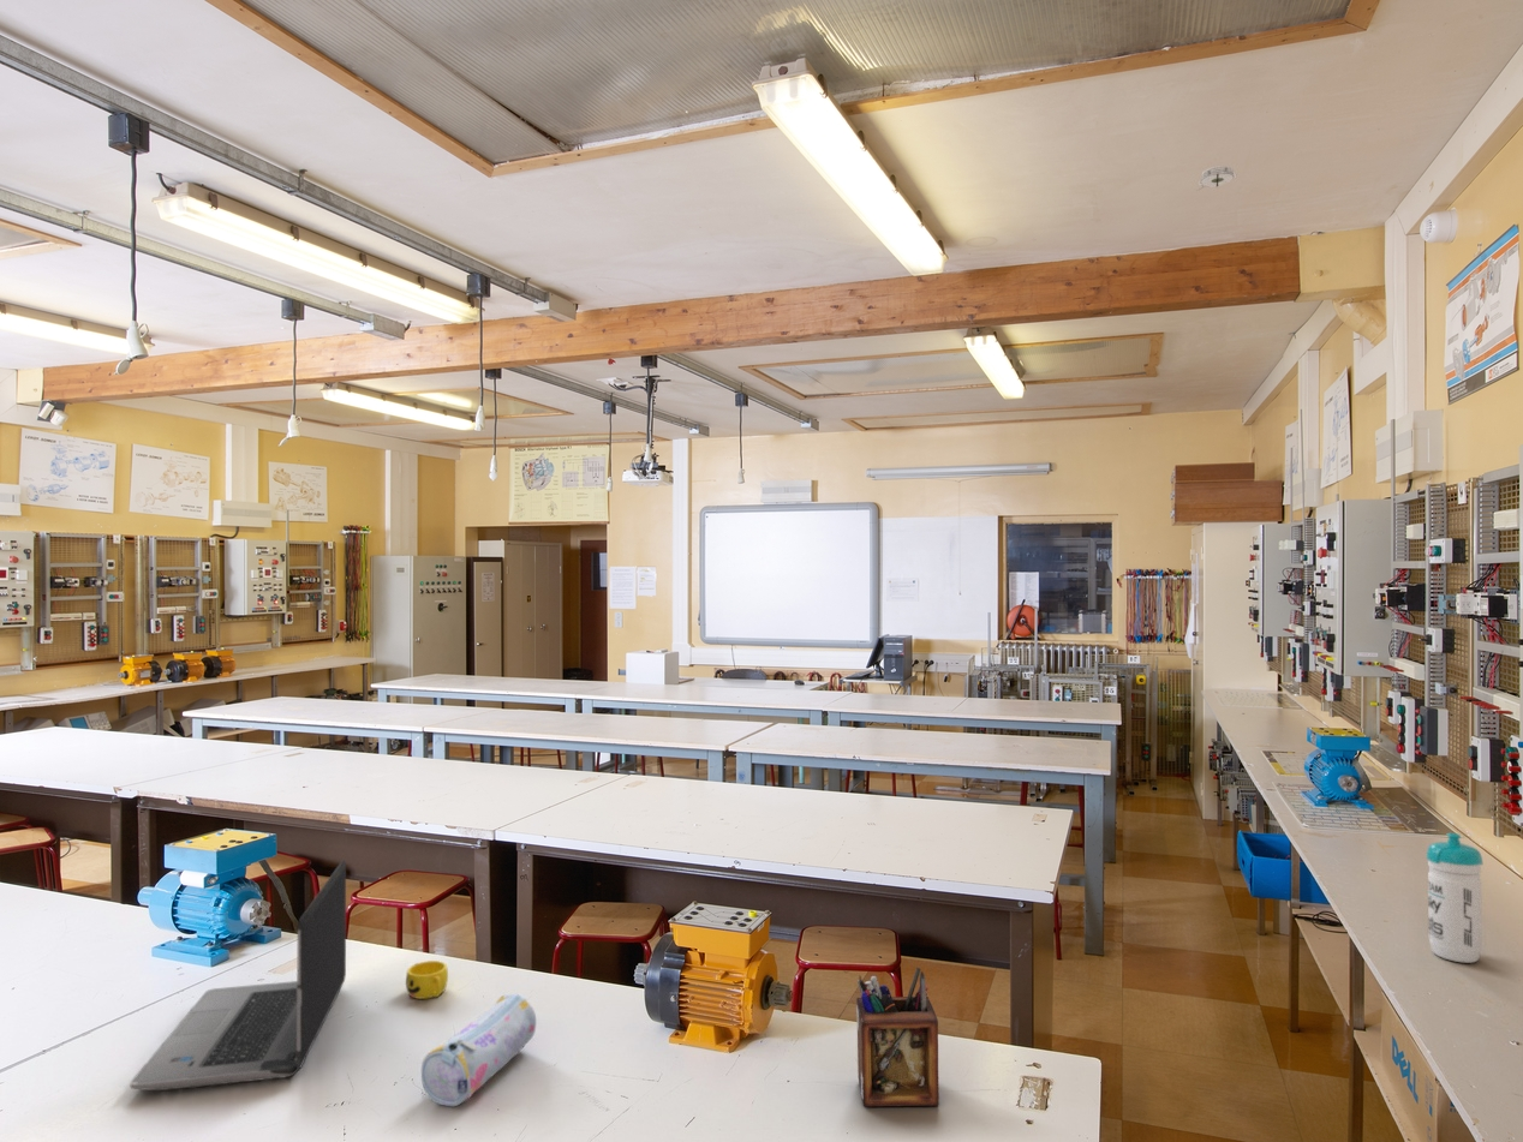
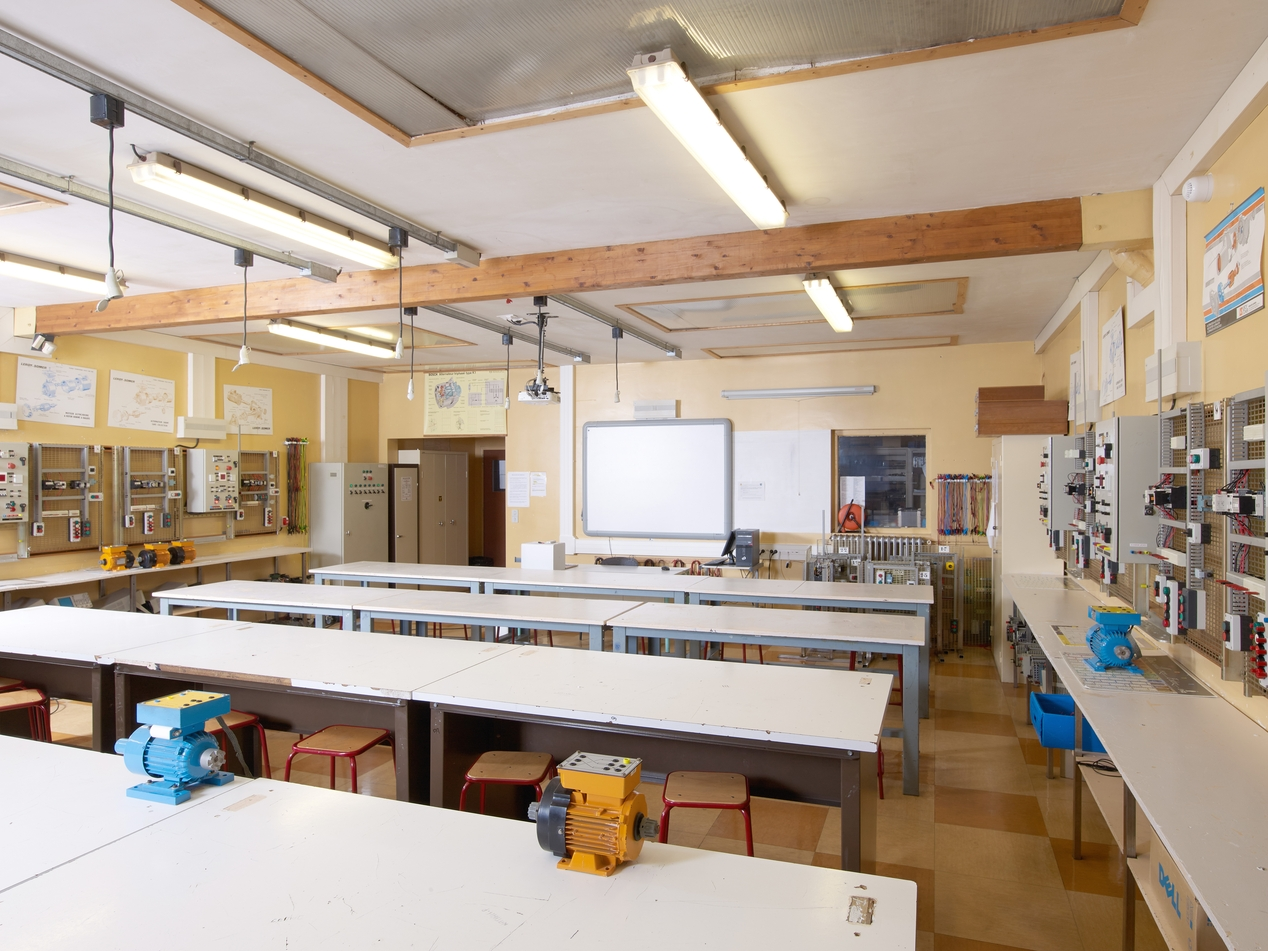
- water bottle [1426,832,1483,964]
- laptop computer [129,859,347,1092]
- pencil case [420,993,537,1107]
- smoke detector [1198,165,1238,191]
- cup [405,959,449,1000]
- desk organizer [855,967,940,1107]
